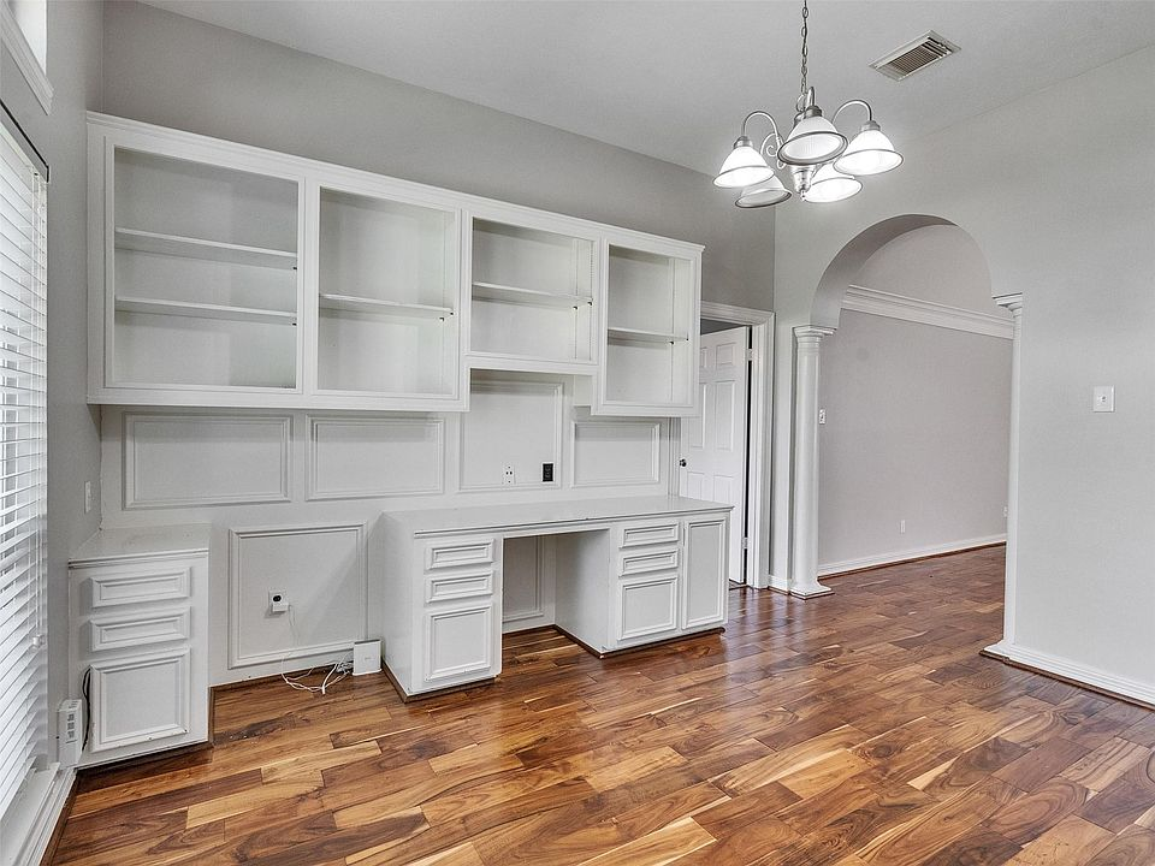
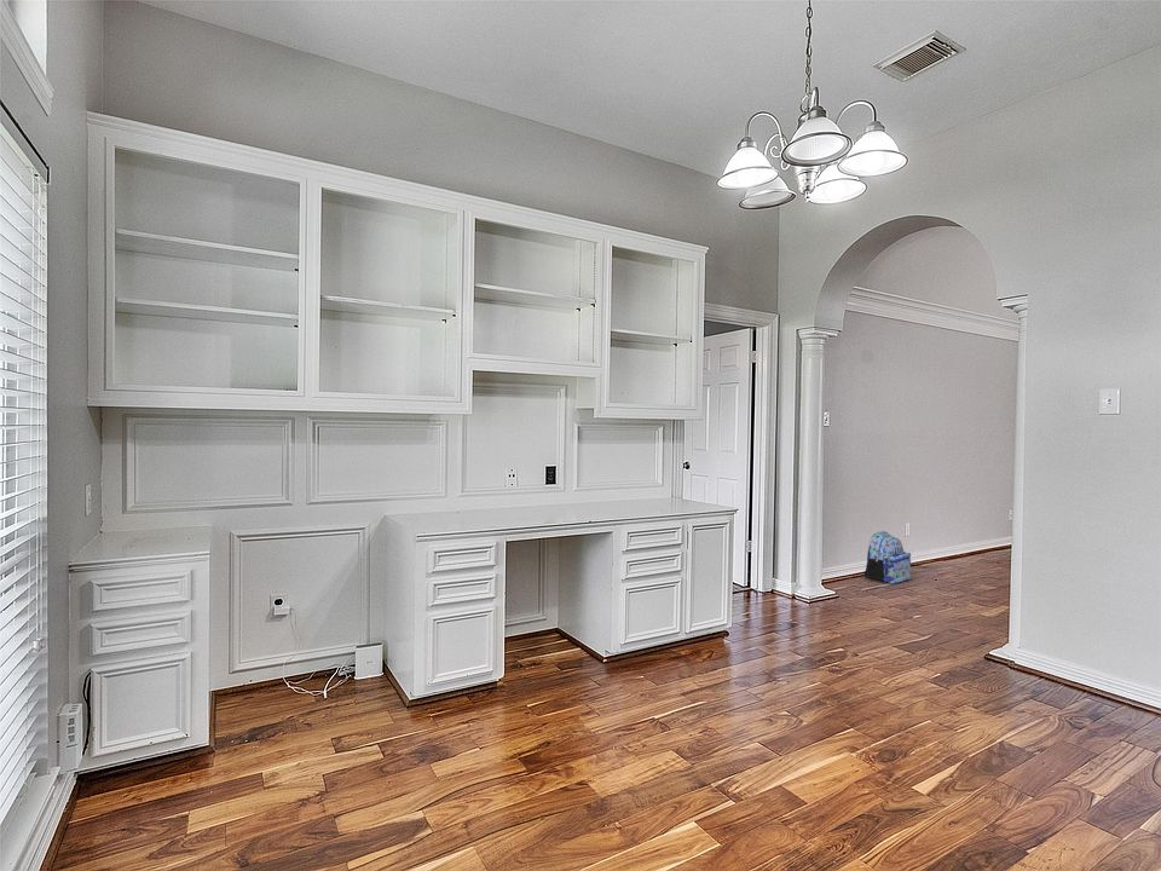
+ backpack [863,530,912,584]
